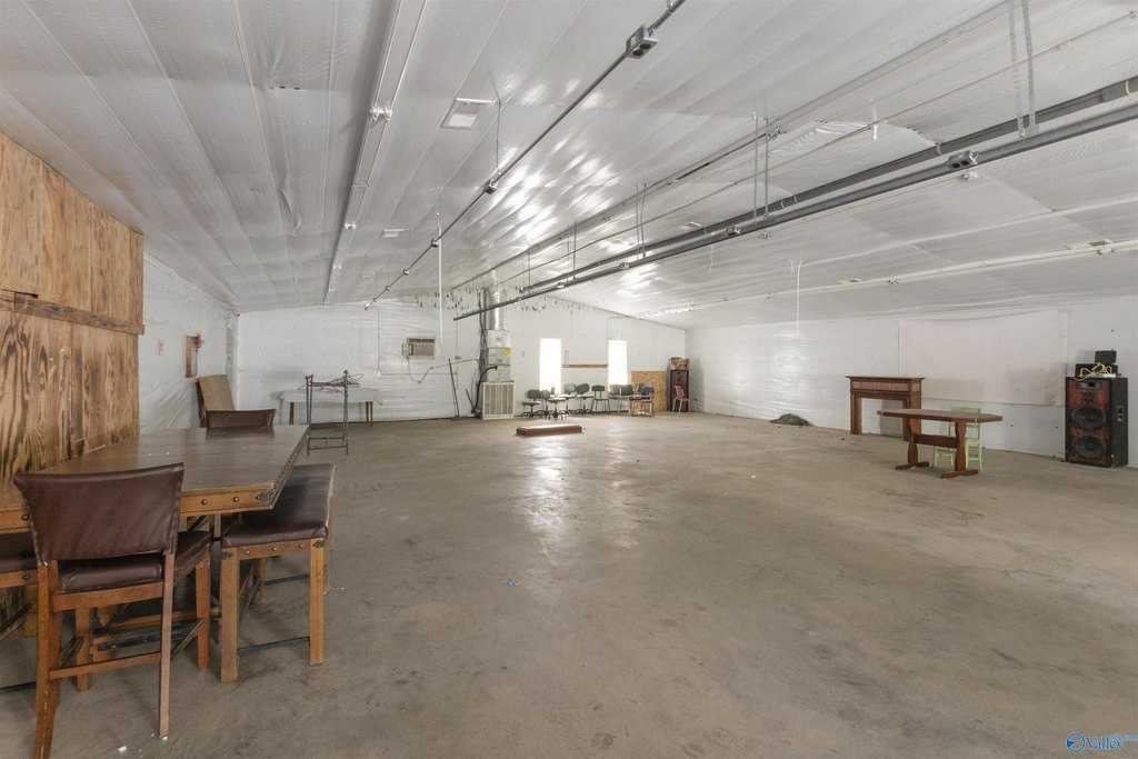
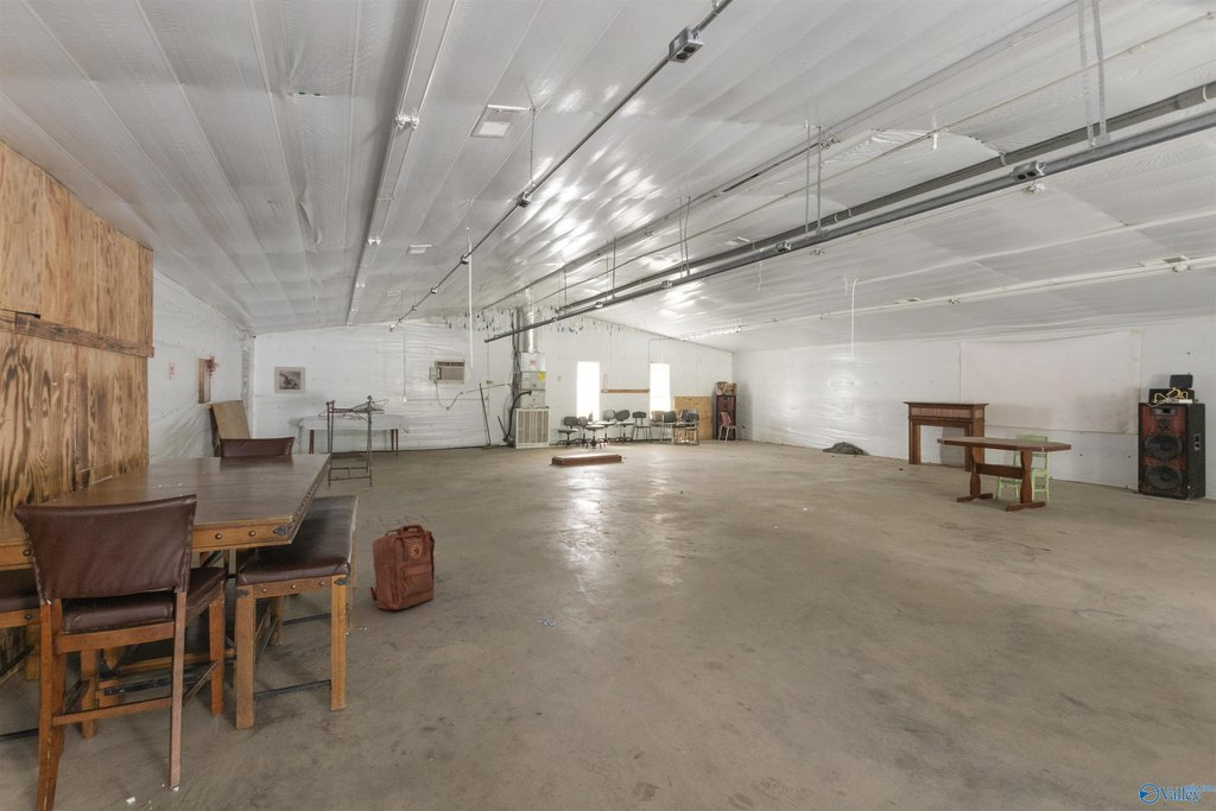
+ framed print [273,366,306,395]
+ backpack [368,524,436,612]
